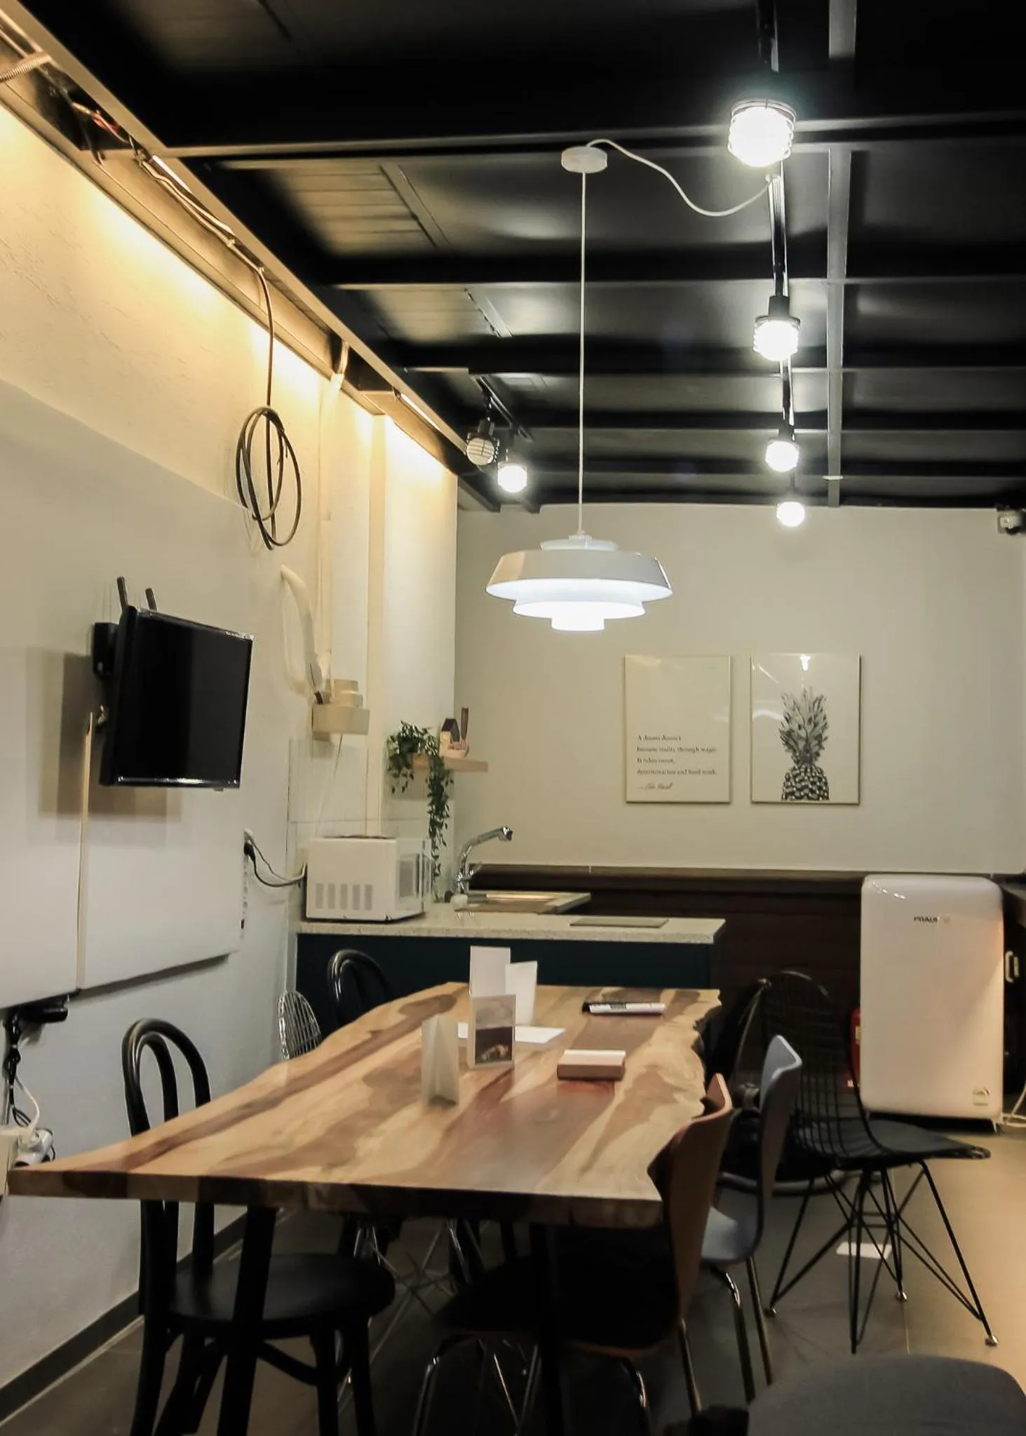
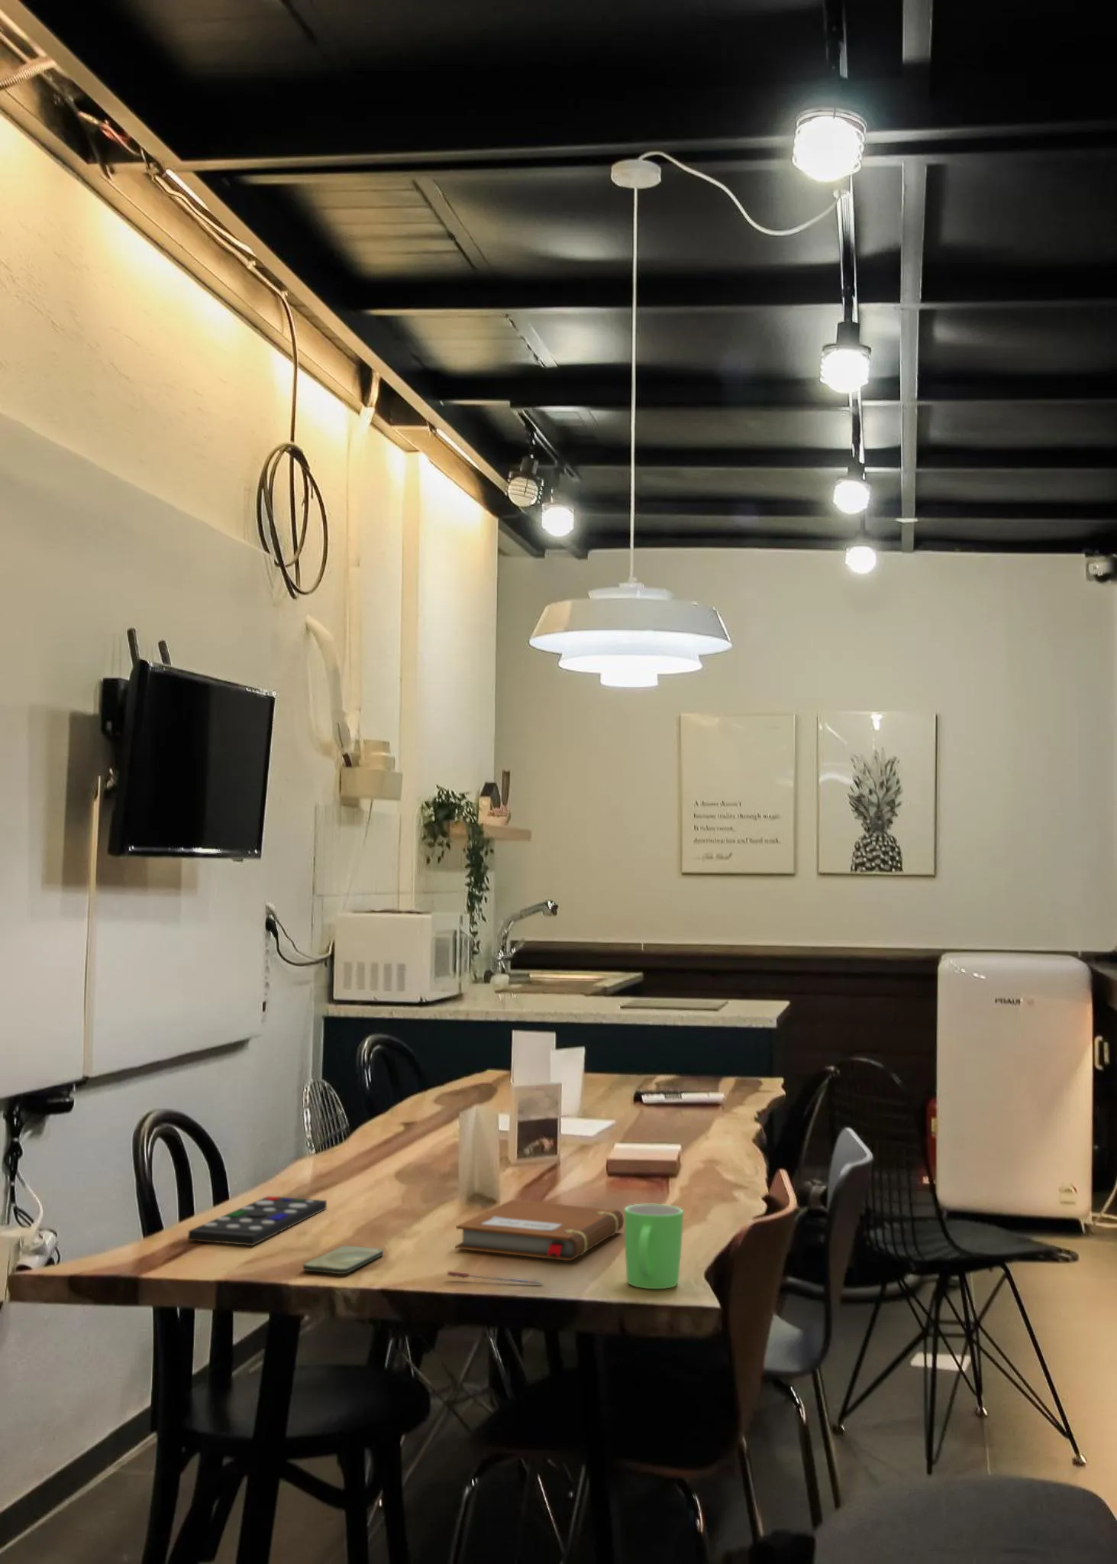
+ smartphone [302,1245,384,1275]
+ pen [446,1270,544,1286]
+ notebook [455,1199,625,1262]
+ remote control [187,1196,328,1246]
+ mug [624,1204,684,1289]
